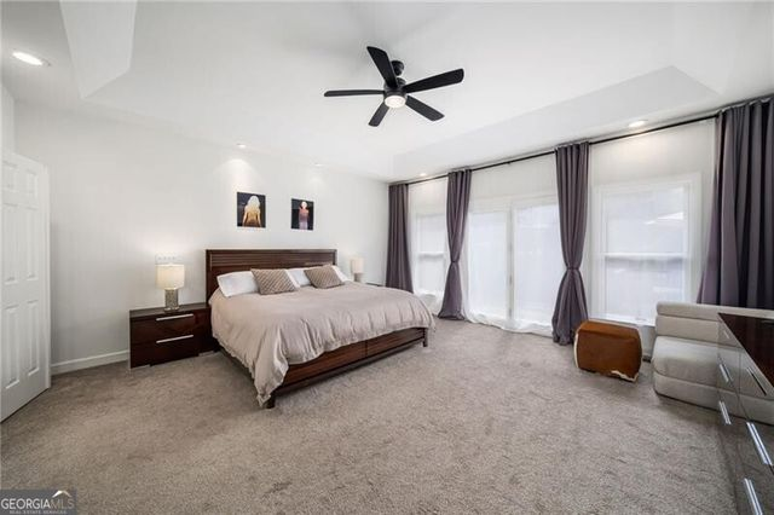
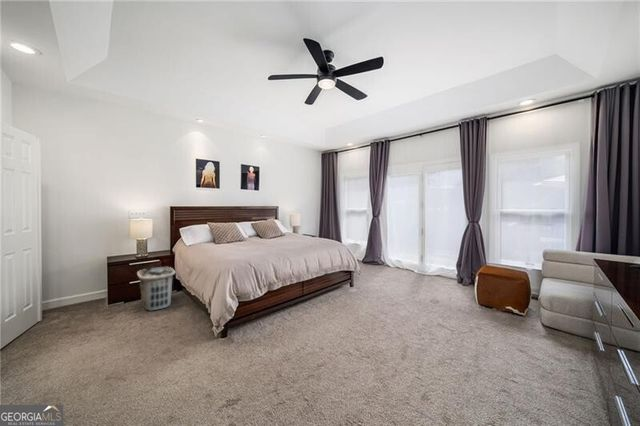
+ clothes hamper [136,266,177,311]
